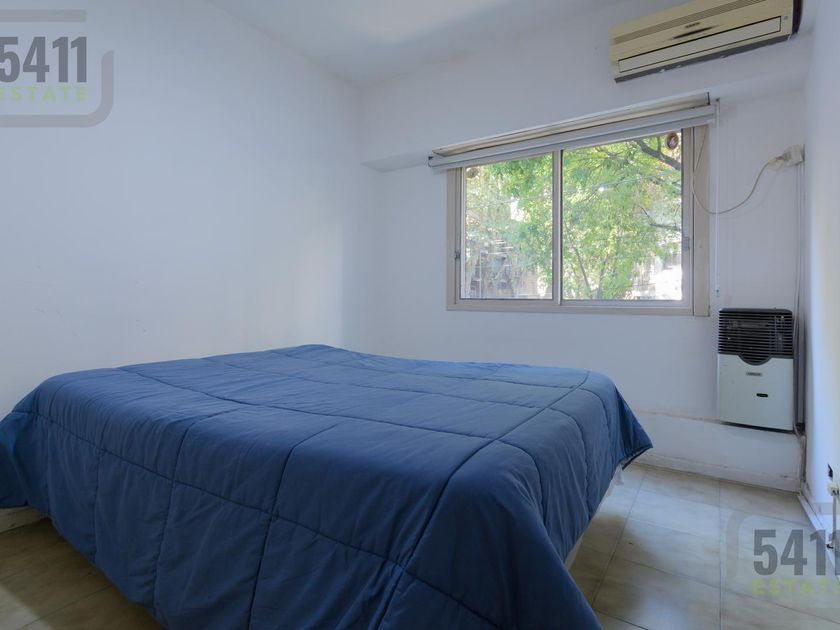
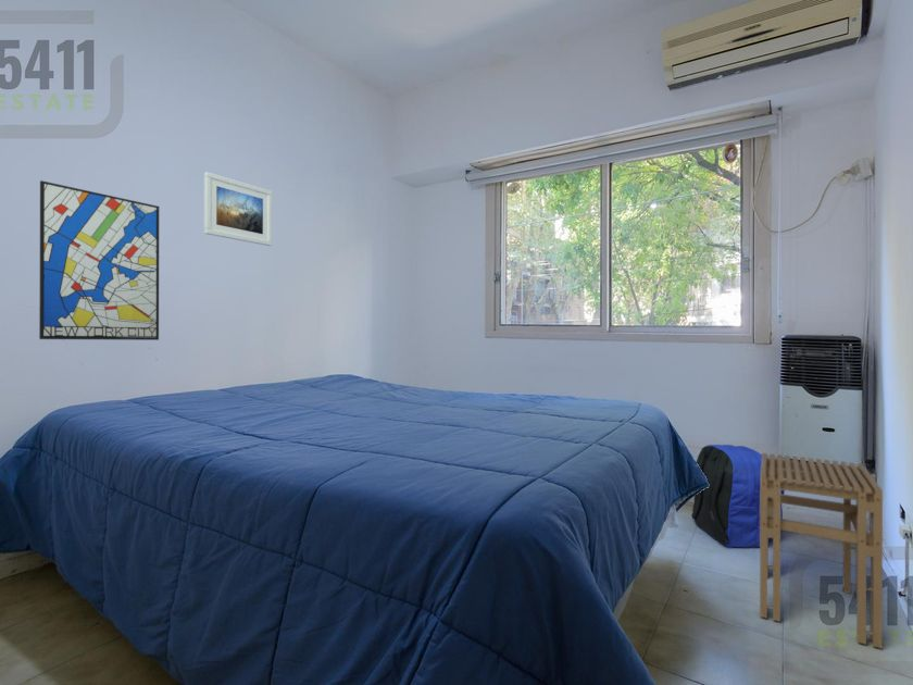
+ backpack [690,444,786,548]
+ stool [759,452,884,649]
+ wall art [38,179,160,341]
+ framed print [203,171,273,247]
